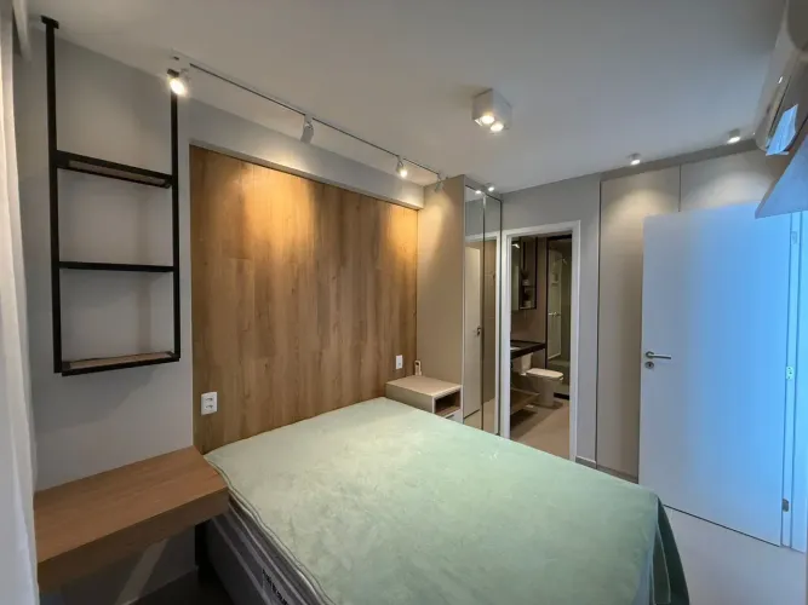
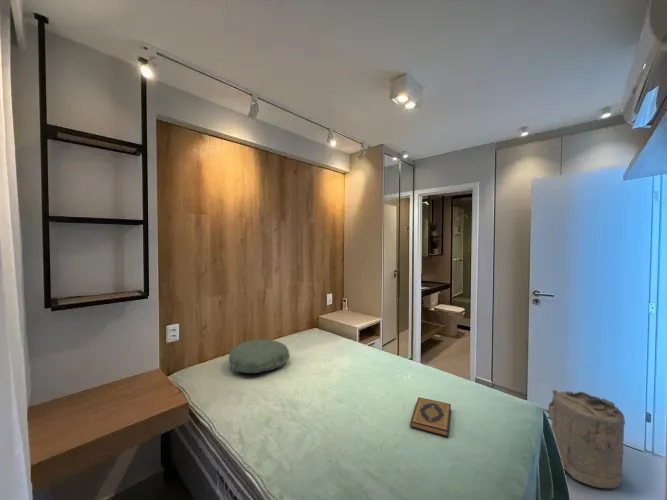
+ pillow [228,338,291,374]
+ hardback book [409,396,452,438]
+ laundry hamper [541,389,626,489]
